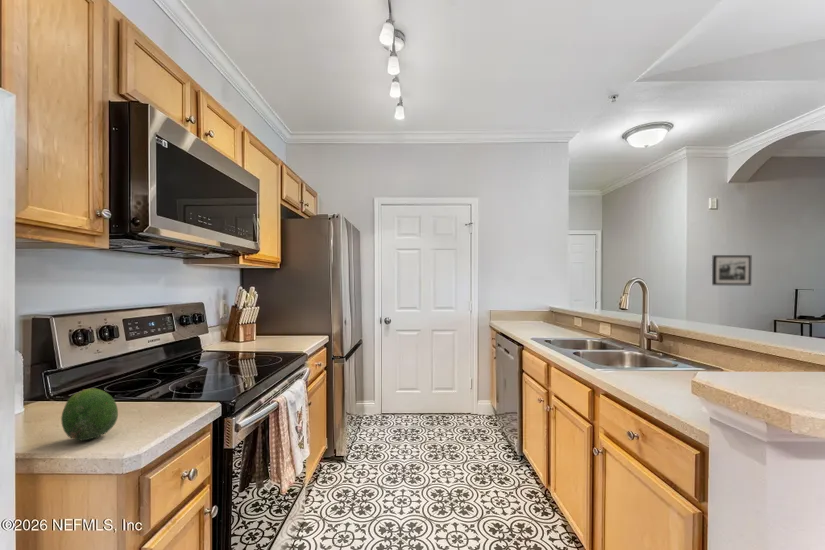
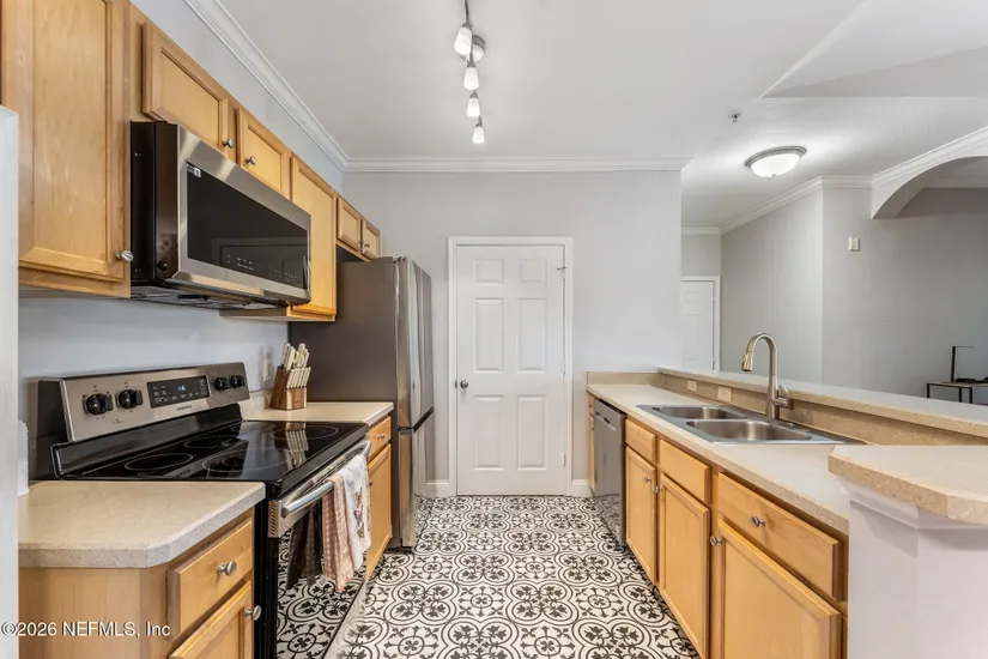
- picture frame [711,254,752,286]
- fruit [60,388,119,442]
